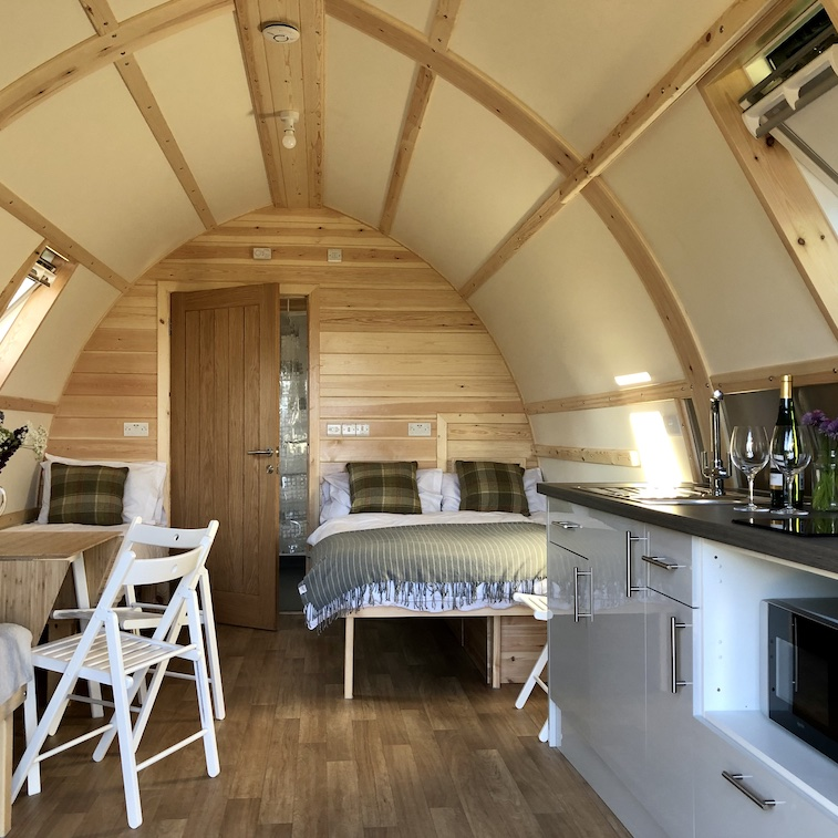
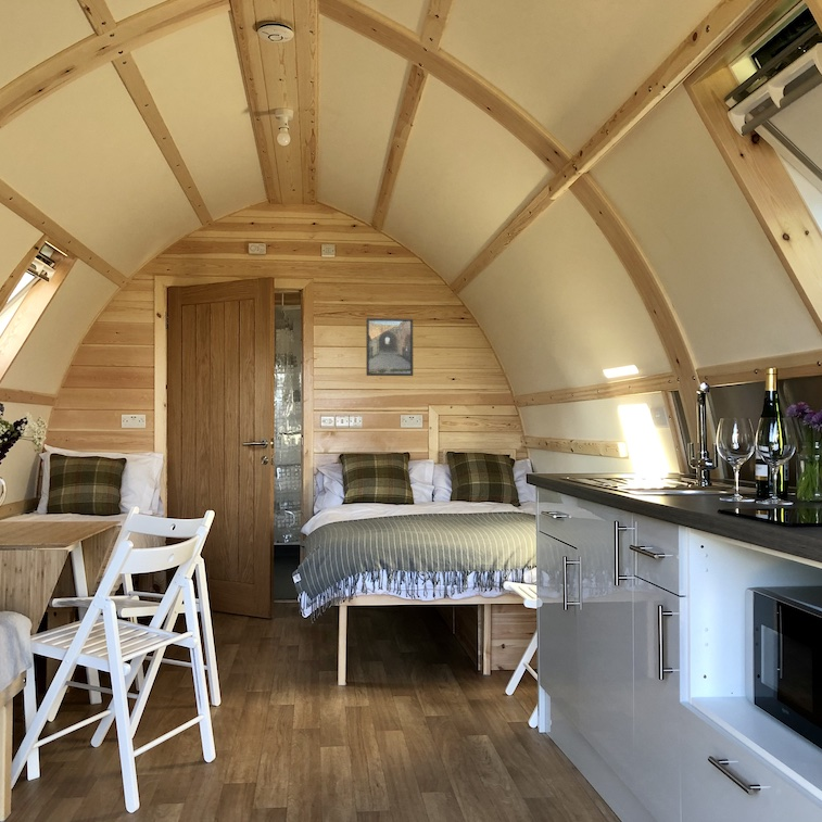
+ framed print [365,317,414,377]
